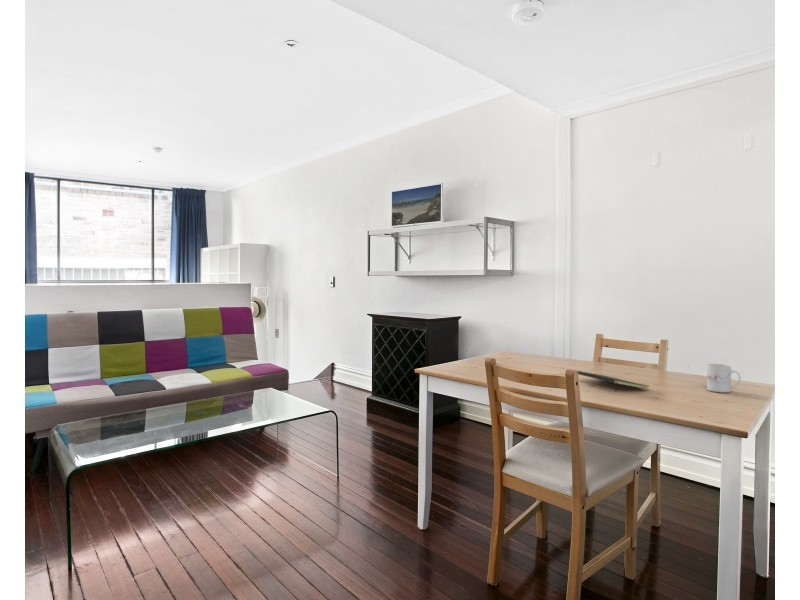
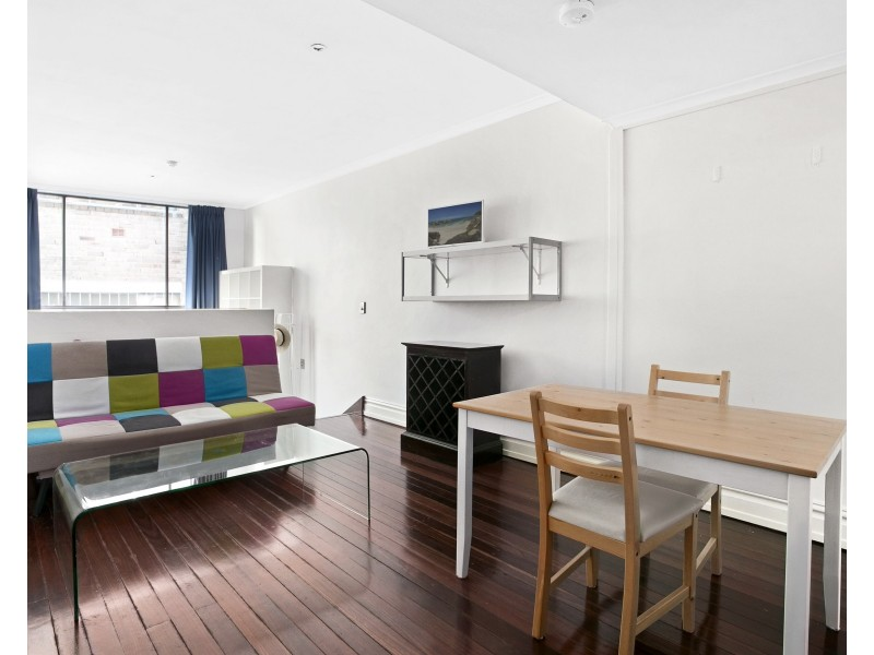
- notepad [576,370,649,393]
- mug [706,363,742,394]
